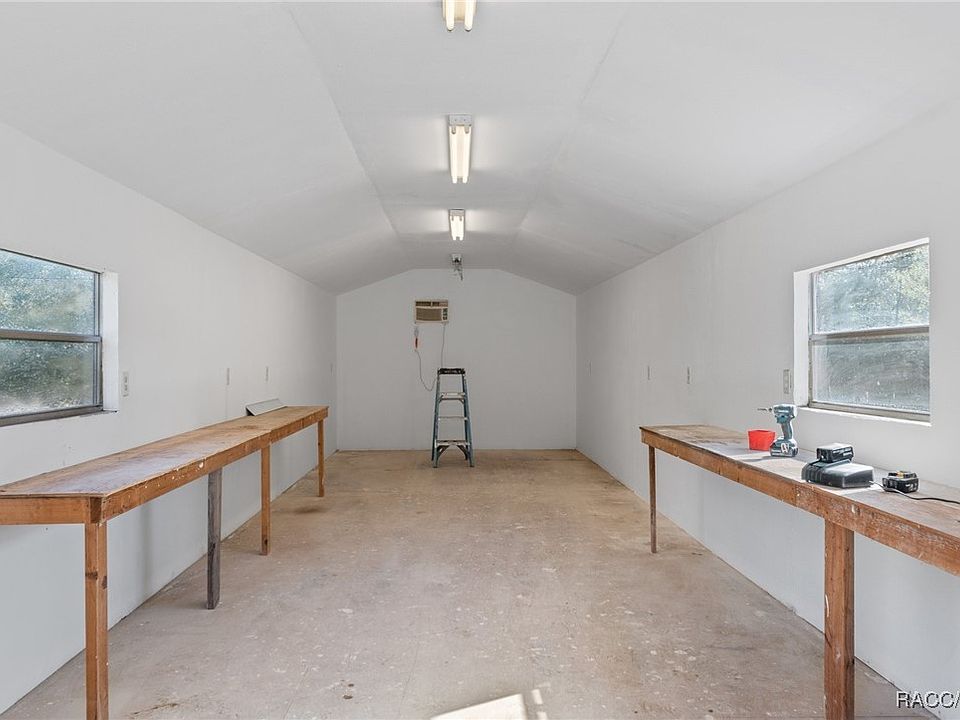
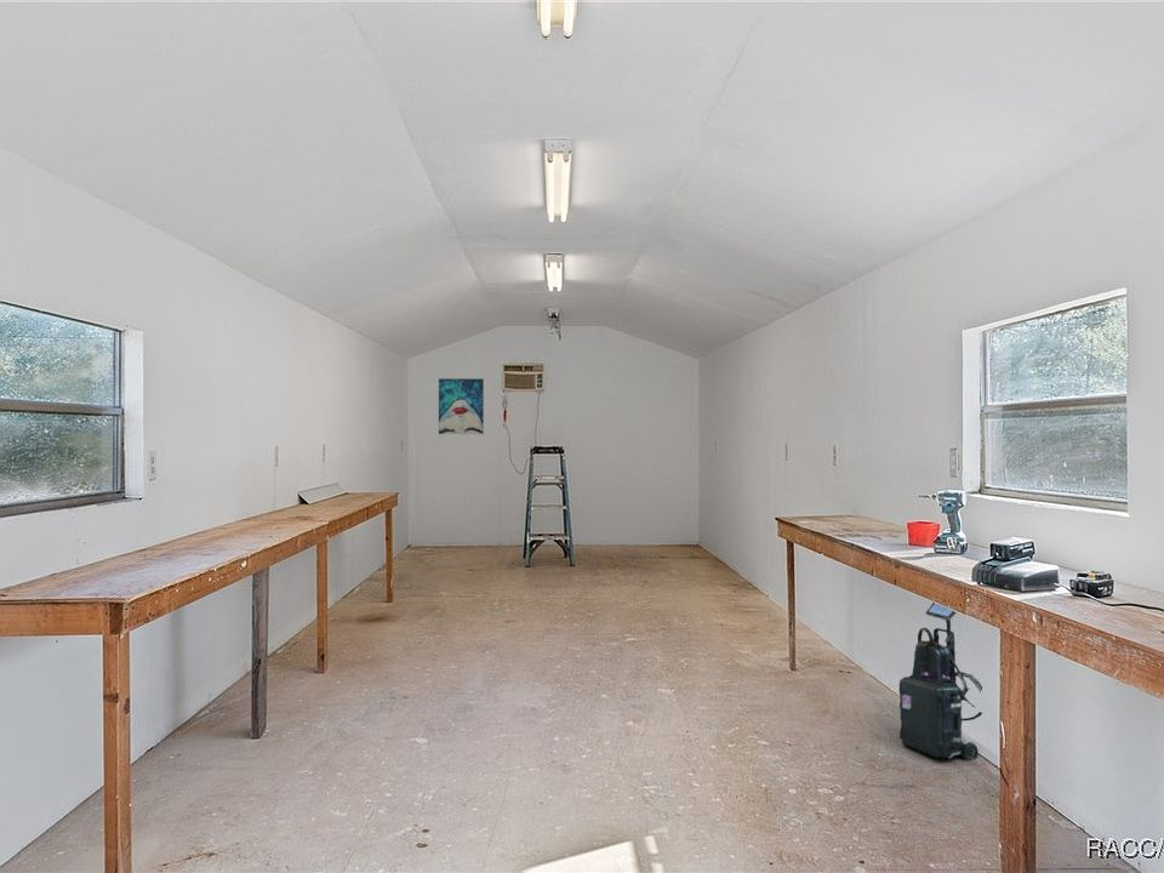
+ vacuum cleaner [898,601,983,761]
+ wall art [438,377,485,435]
